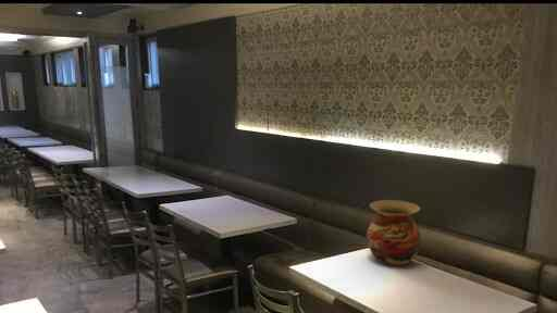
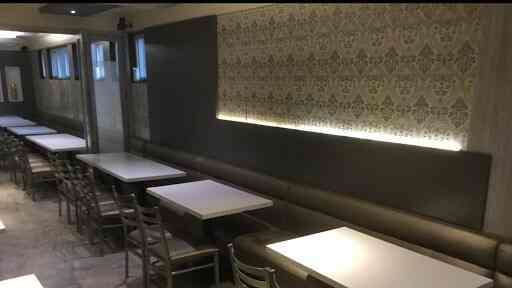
- vase [366,199,422,266]
